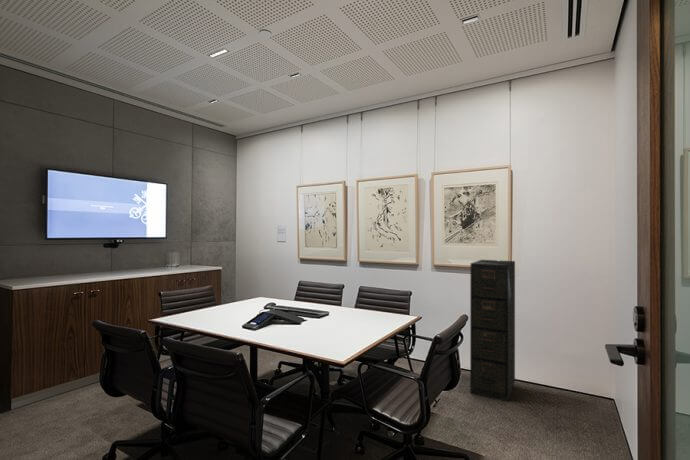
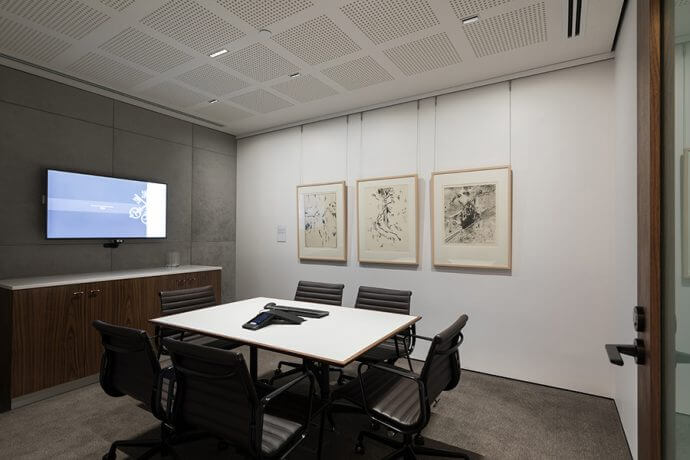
- filing cabinet [469,259,516,402]
